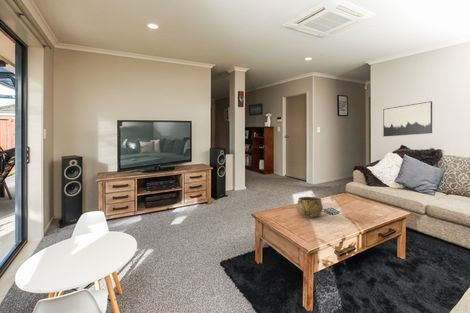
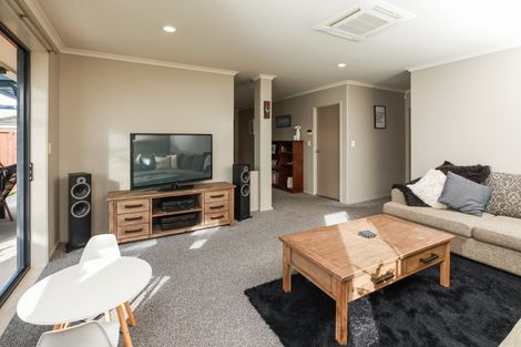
- decorative bowl [295,196,324,219]
- wall art [382,100,433,138]
